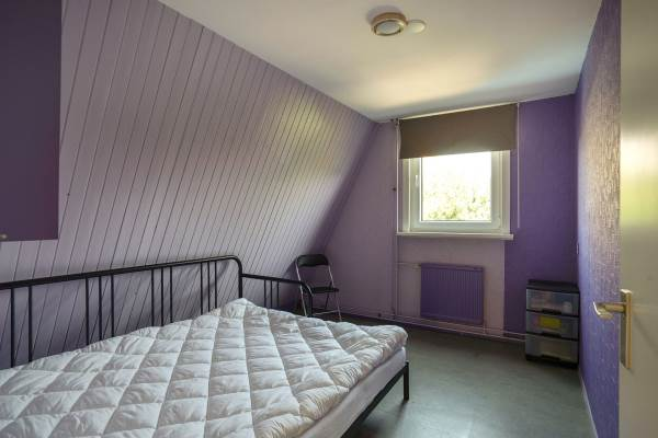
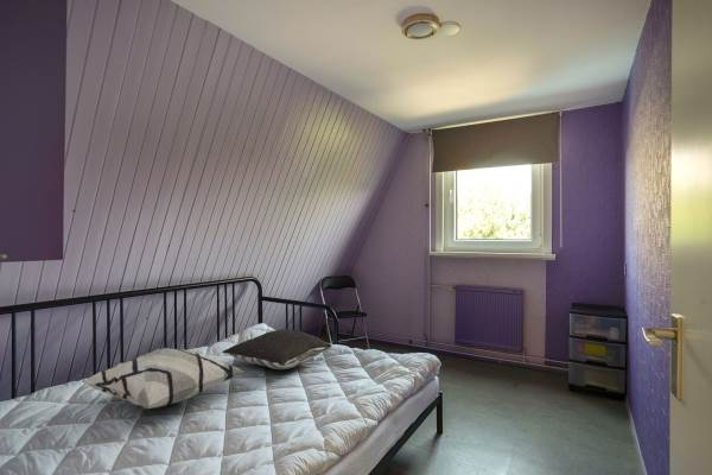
+ decorative pillow [83,347,246,410]
+ pillow [222,329,332,370]
